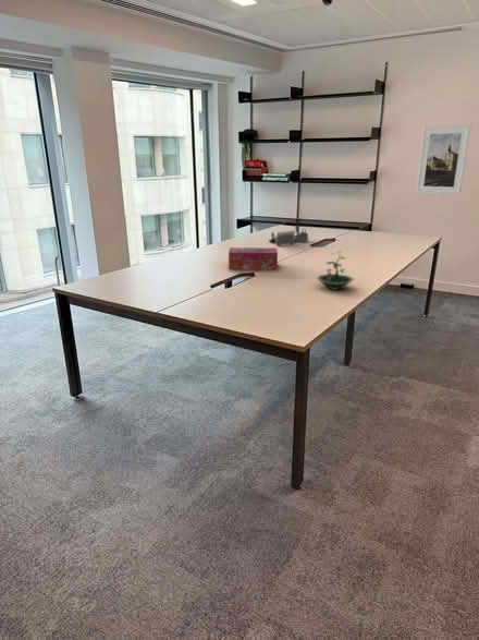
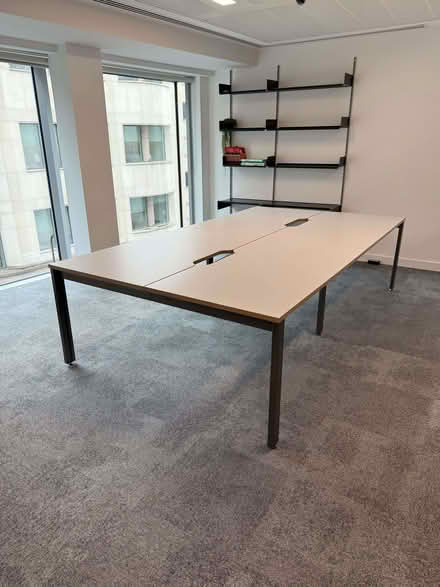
- terrarium [316,251,355,291]
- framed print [415,124,472,196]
- tissue box [228,246,279,270]
- desk organizer [268,224,309,246]
